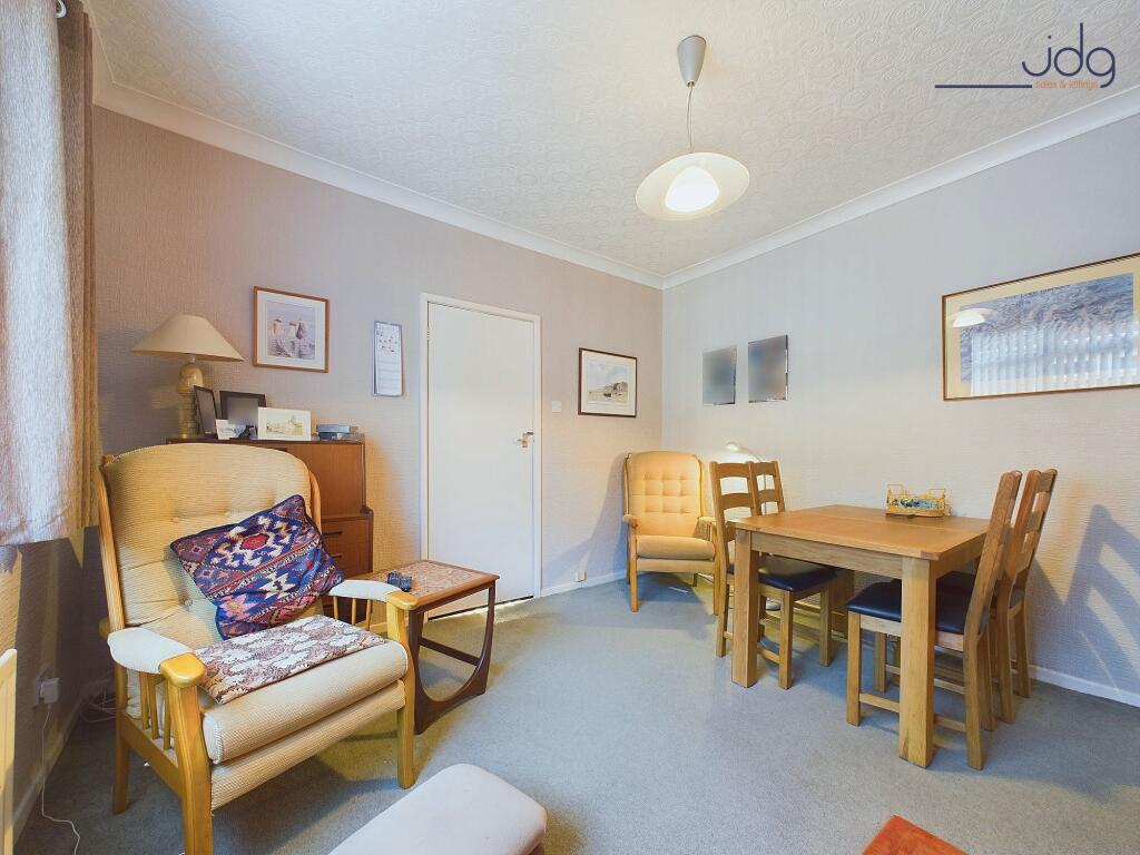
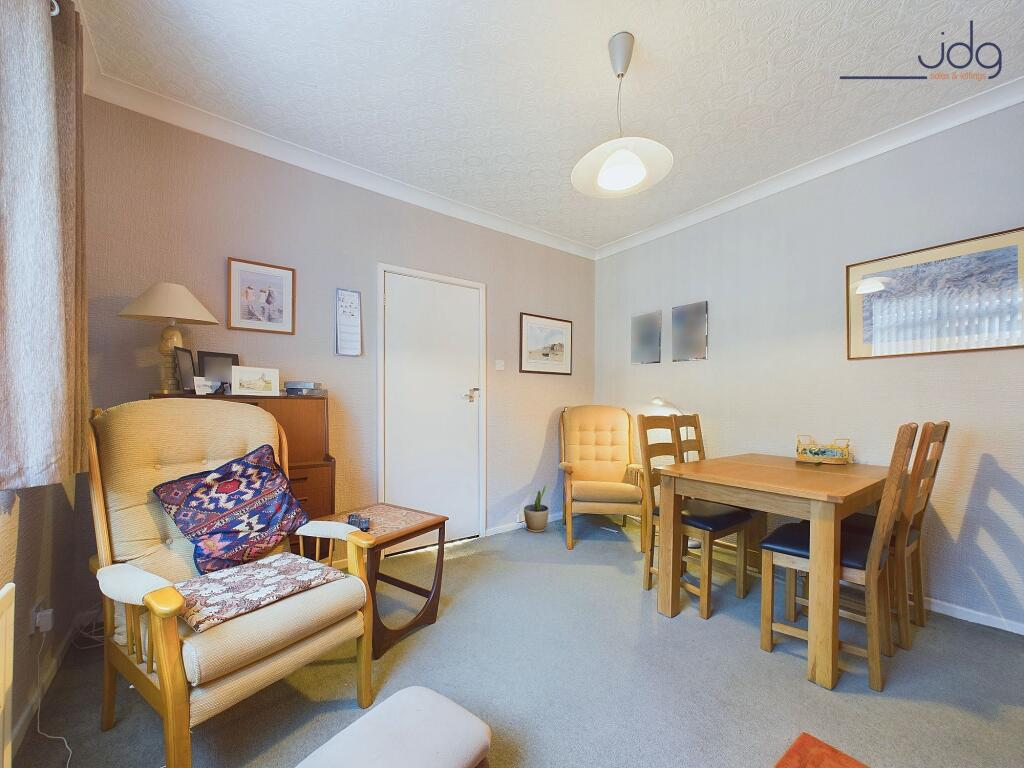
+ potted plant [523,483,550,534]
